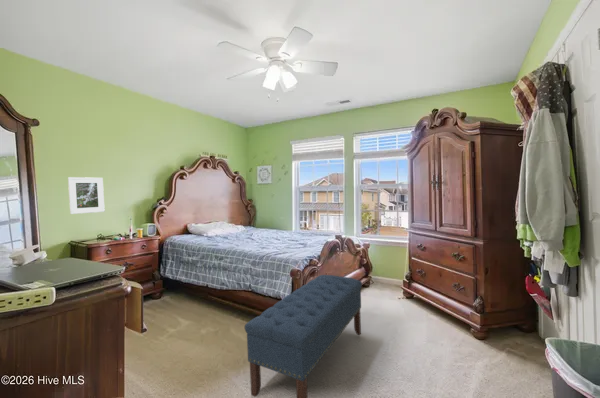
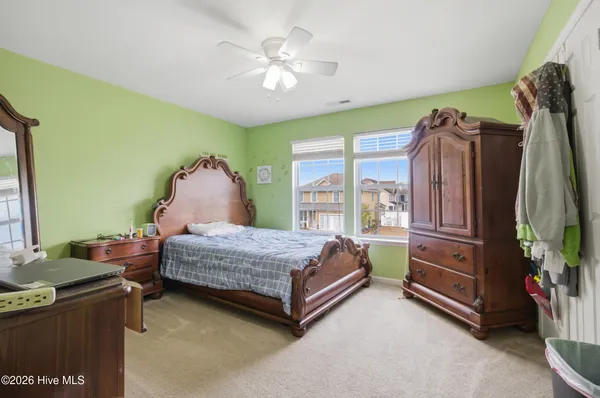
- bench [244,274,363,398]
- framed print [67,176,106,215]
